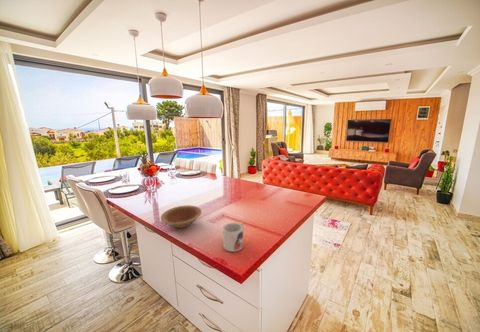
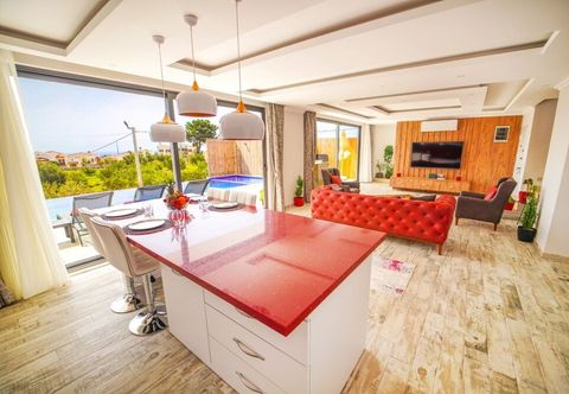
- bowl [160,204,202,229]
- mug [222,221,245,253]
